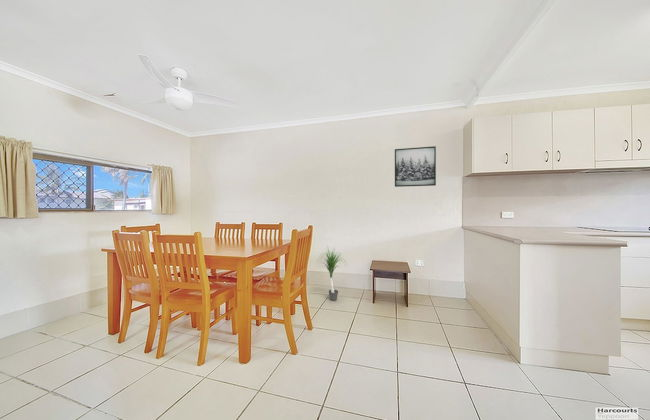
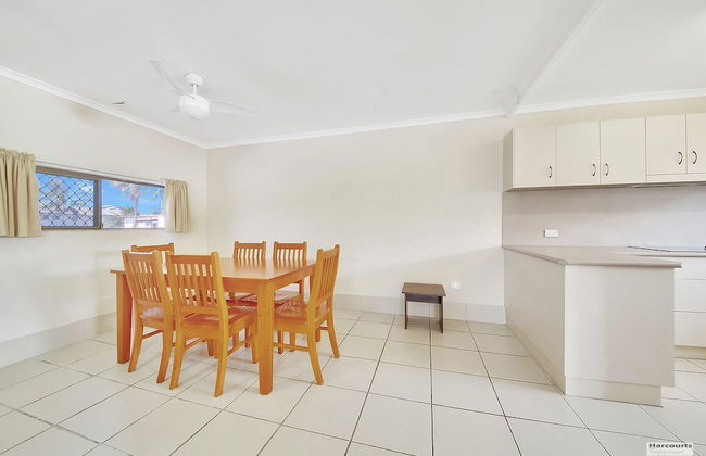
- wall art [394,145,437,188]
- potted plant [315,246,349,302]
